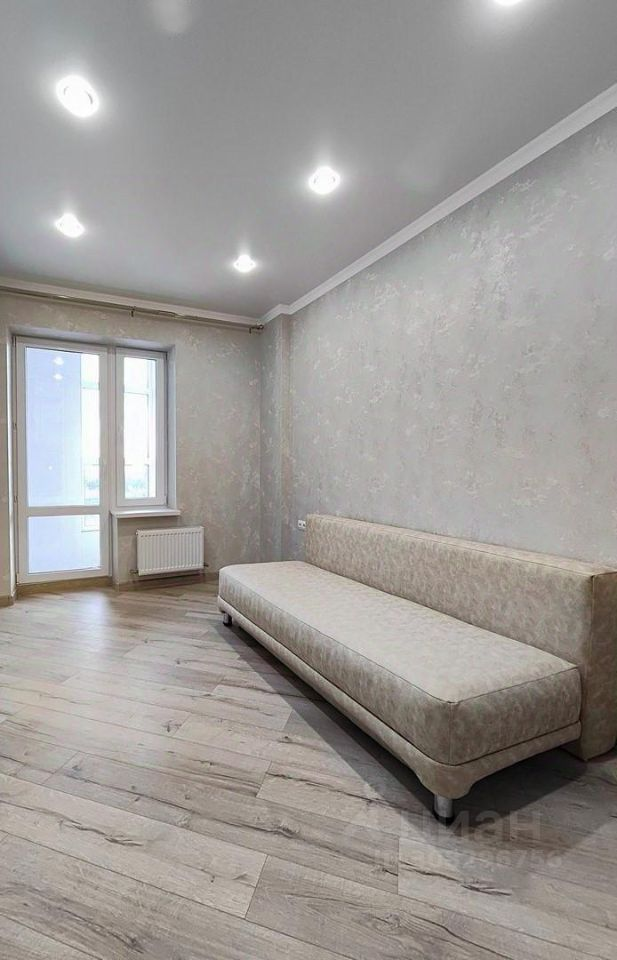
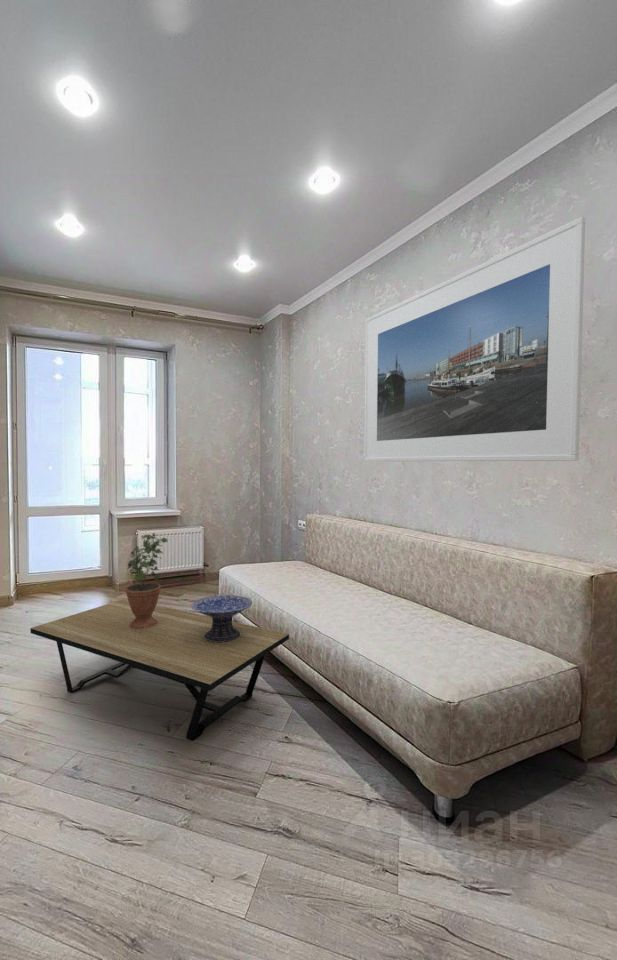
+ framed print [363,216,586,462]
+ coffee table [30,597,290,742]
+ decorative bowl [190,594,253,642]
+ potted plant [125,532,169,629]
